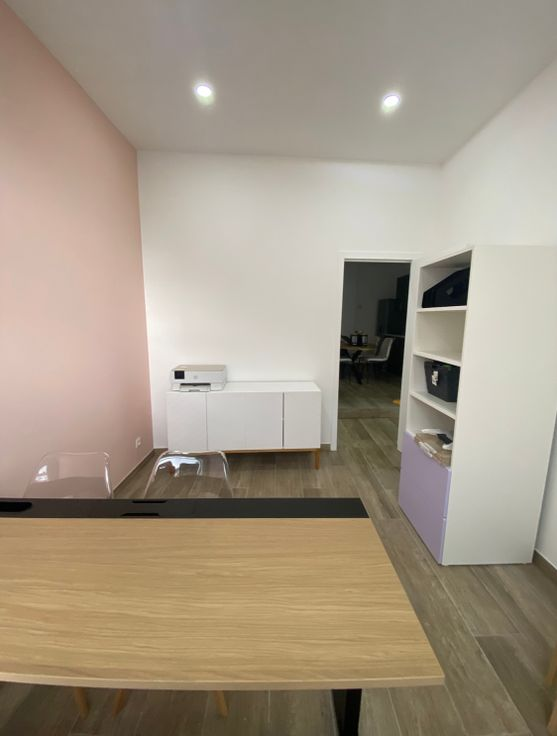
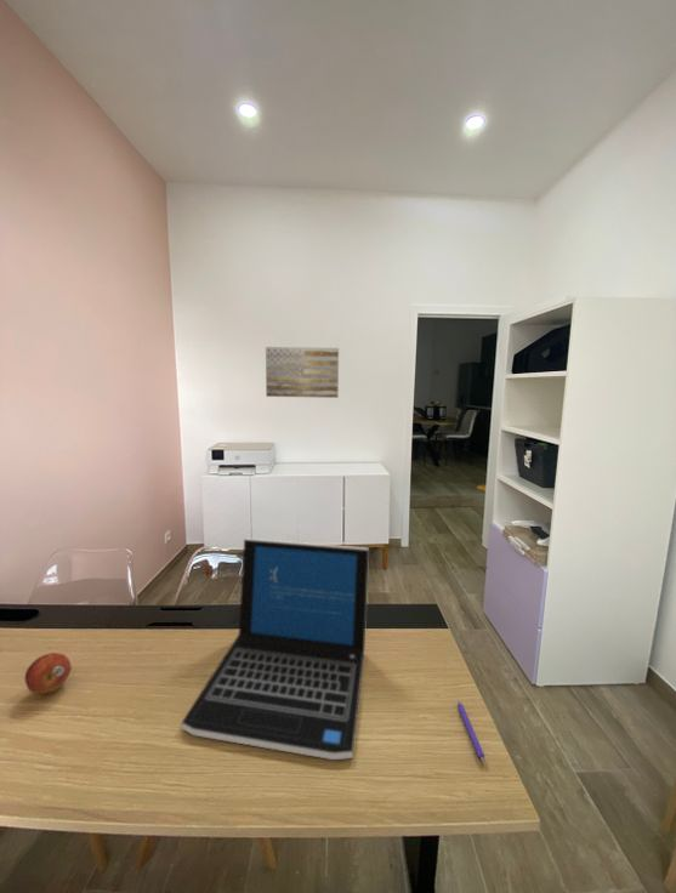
+ laptop [181,537,370,761]
+ fruit [23,652,73,695]
+ wall art [265,346,340,399]
+ pen [456,699,485,762]
